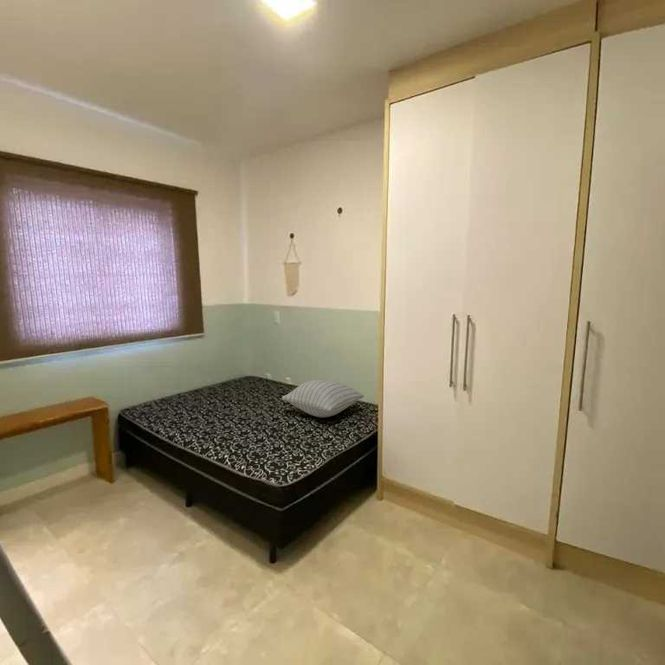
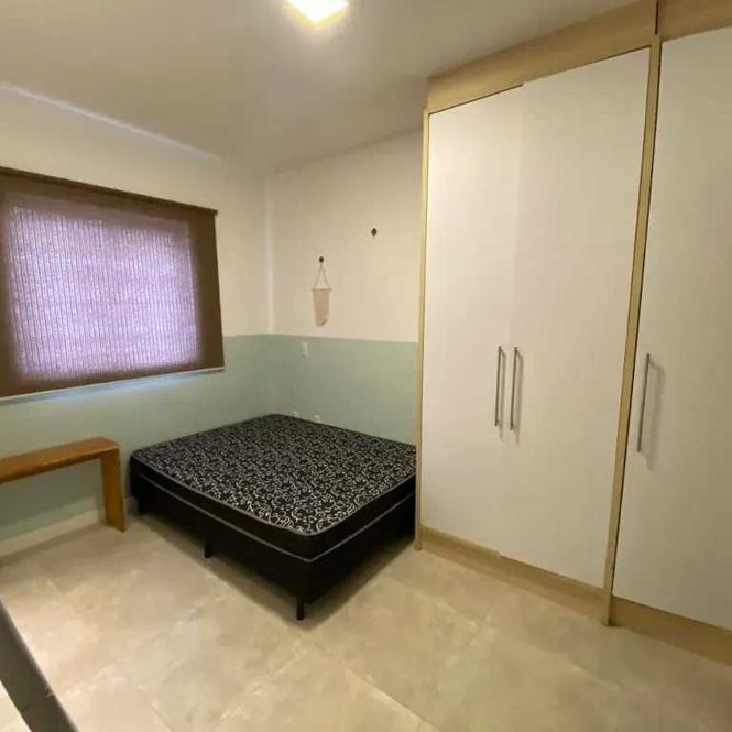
- pillow [281,379,365,418]
